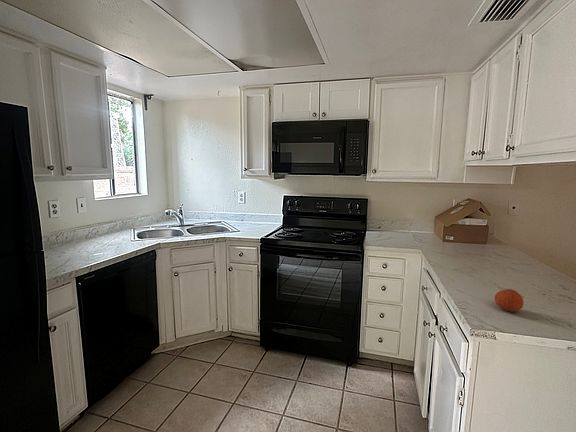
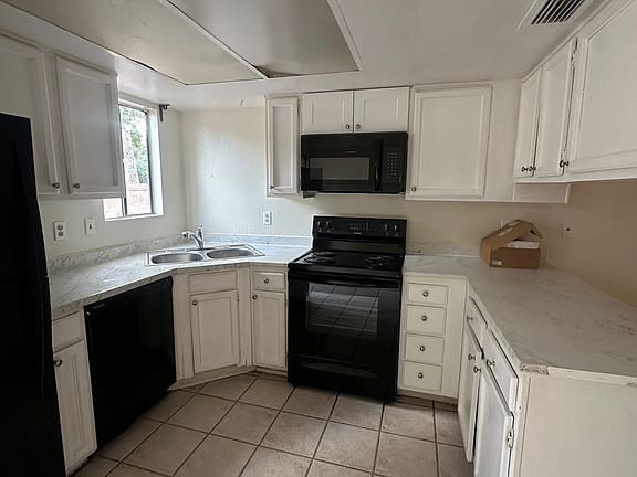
- fruit [493,288,524,313]
